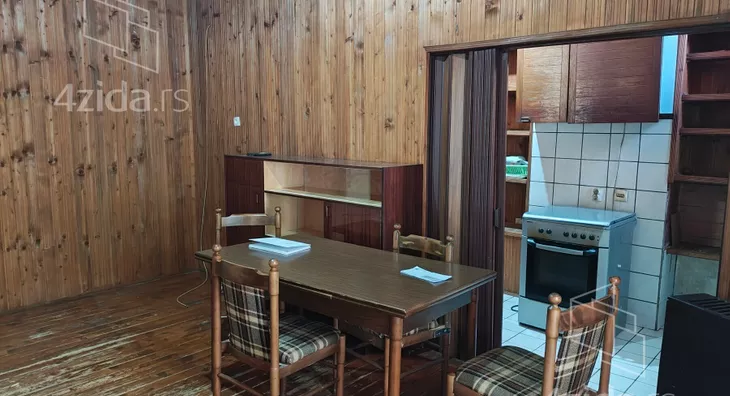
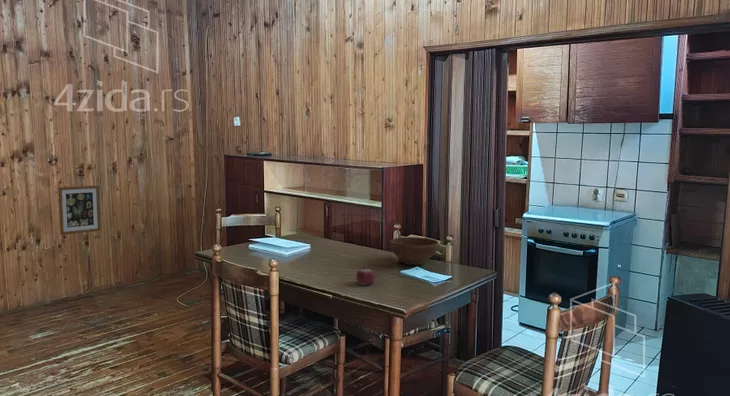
+ fruit [355,265,376,286]
+ wall art [57,185,102,236]
+ bowl [389,236,439,266]
